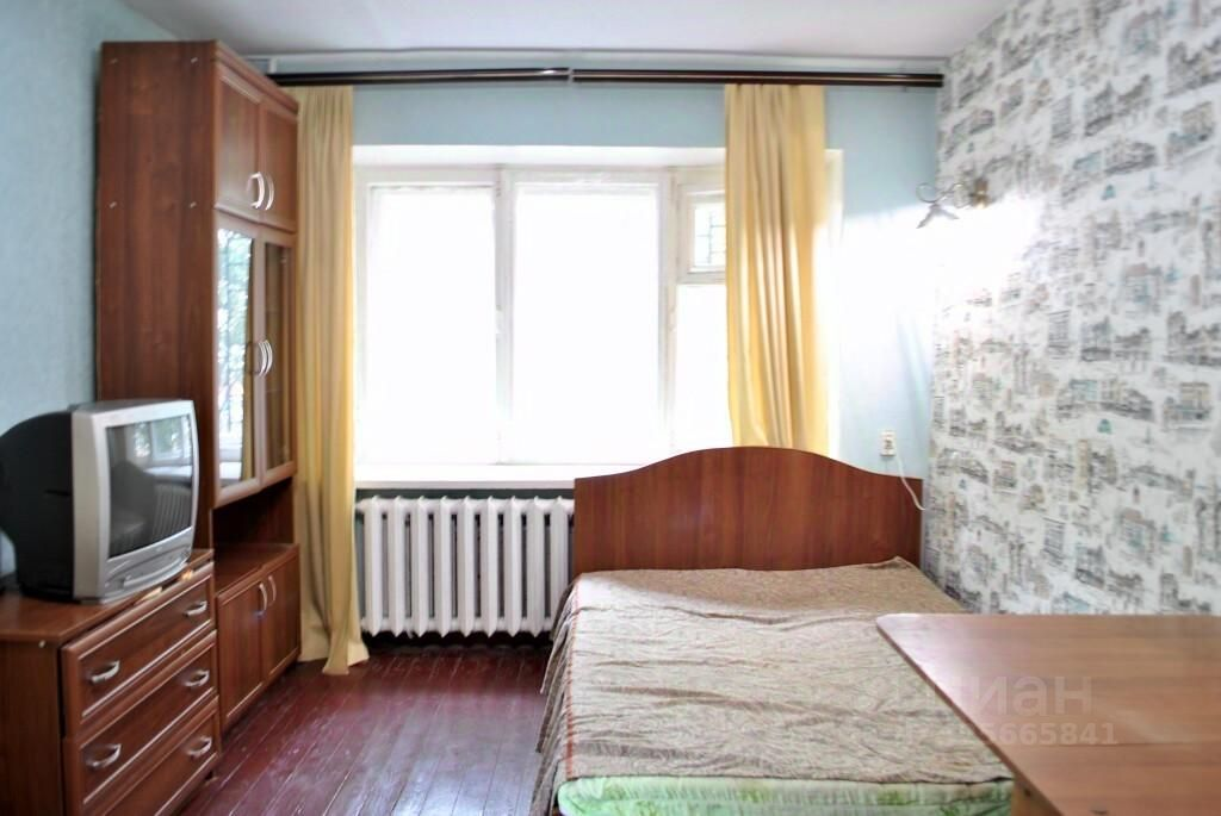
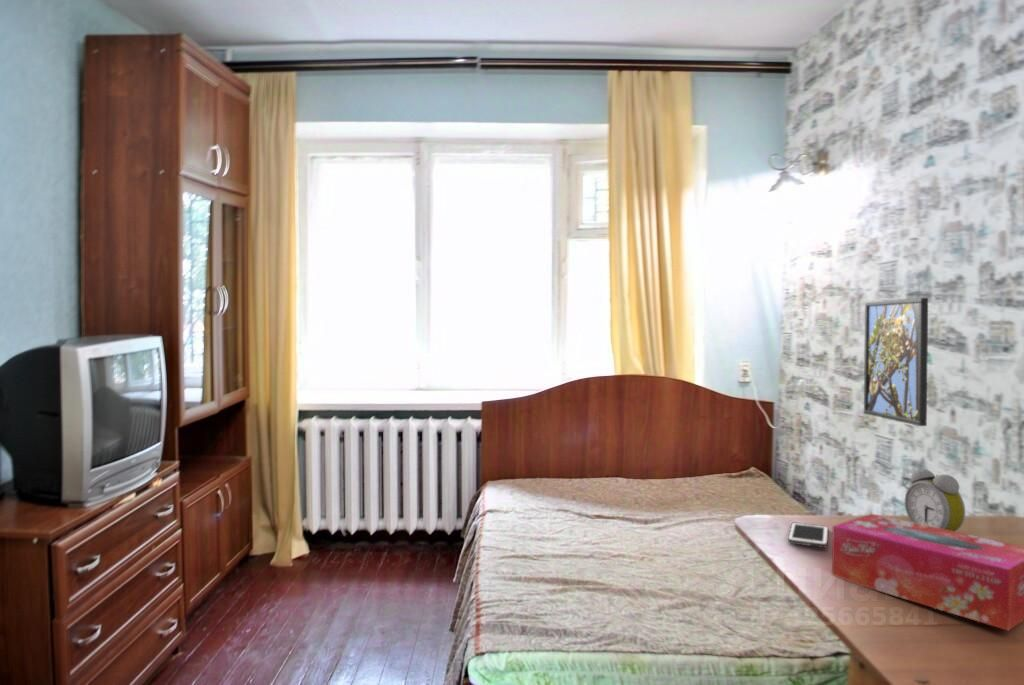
+ tissue box [831,513,1024,632]
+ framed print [863,297,929,427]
+ alarm clock [904,467,966,532]
+ cell phone [787,522,829,549]
